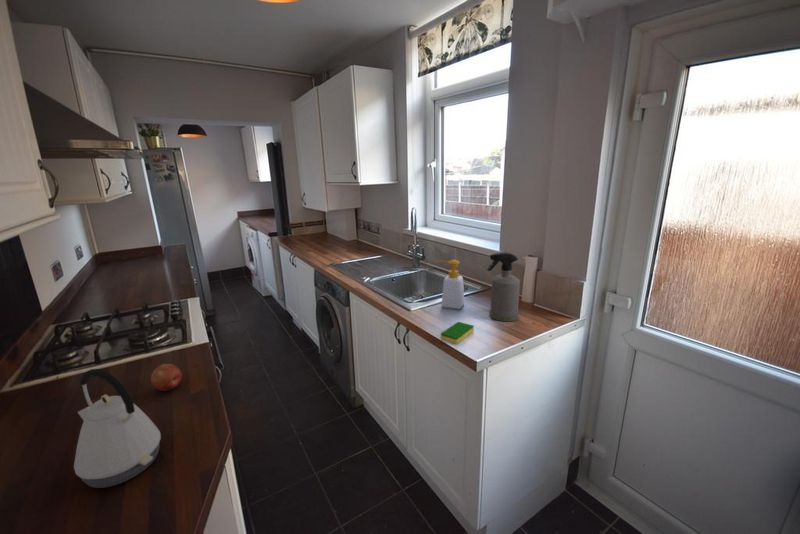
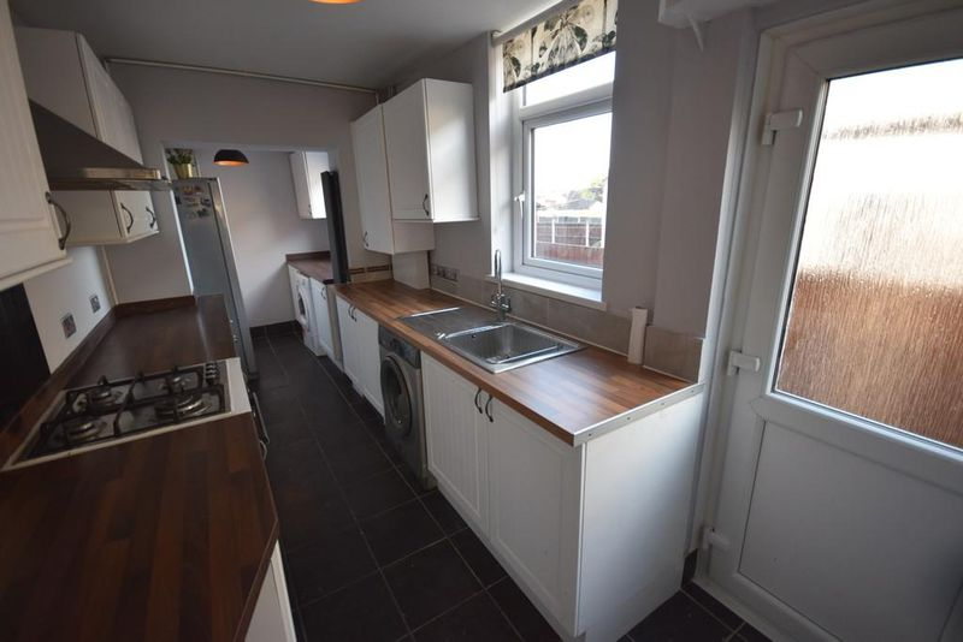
- apple [150,363,183,392]
- spray bottle [486,251,521,322]
- kettle [73,368,162,489]
- dish sponge [440,321,475,345]
- soap bottle [434,259,465,310]
